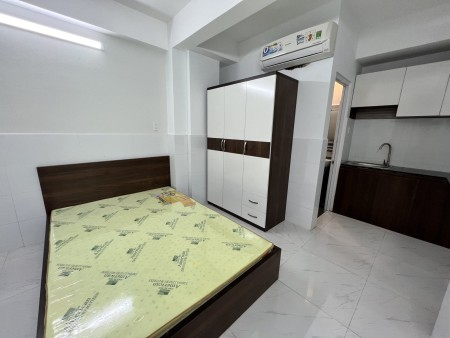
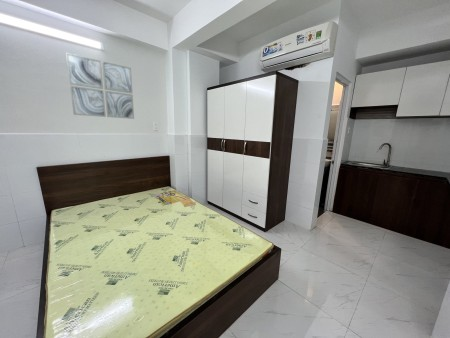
+ wall art [65,52,135,120]
